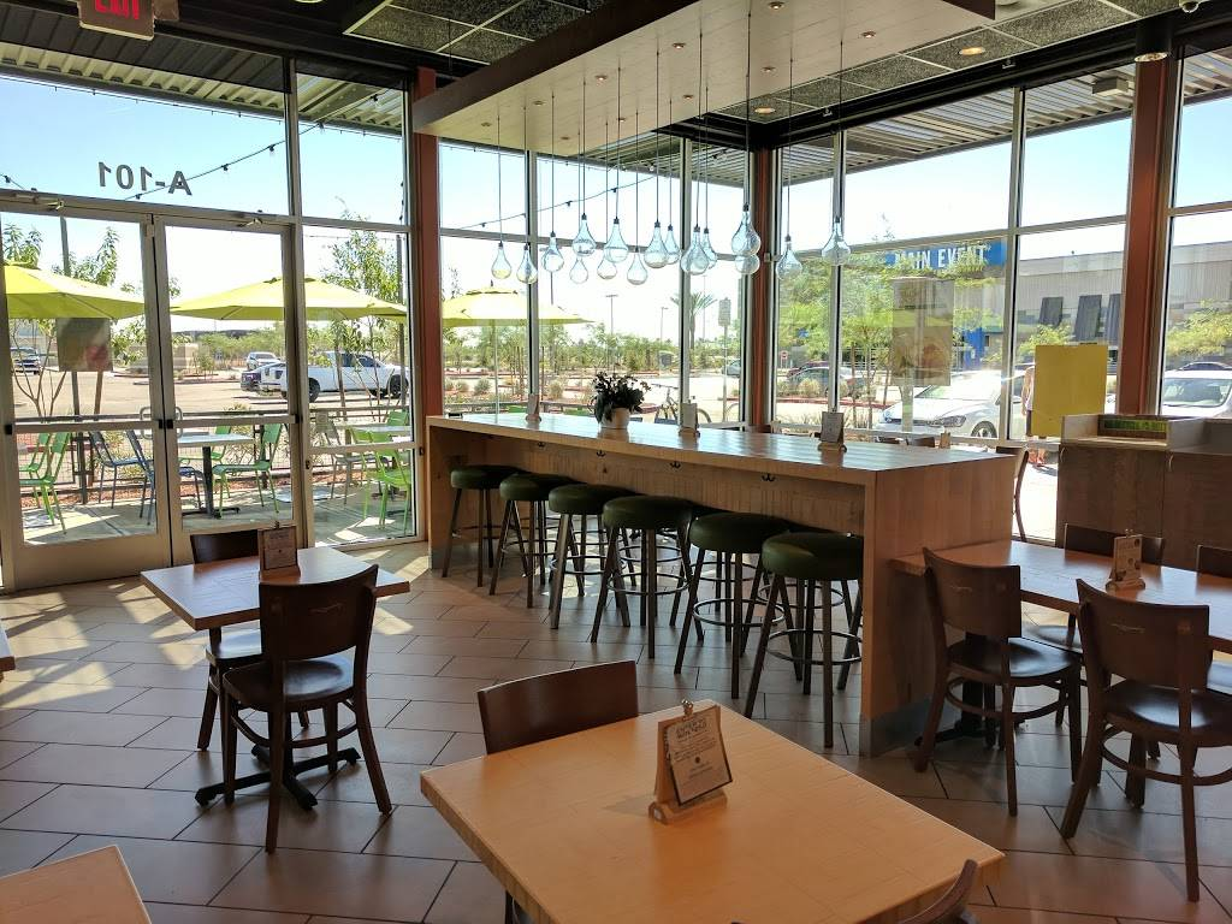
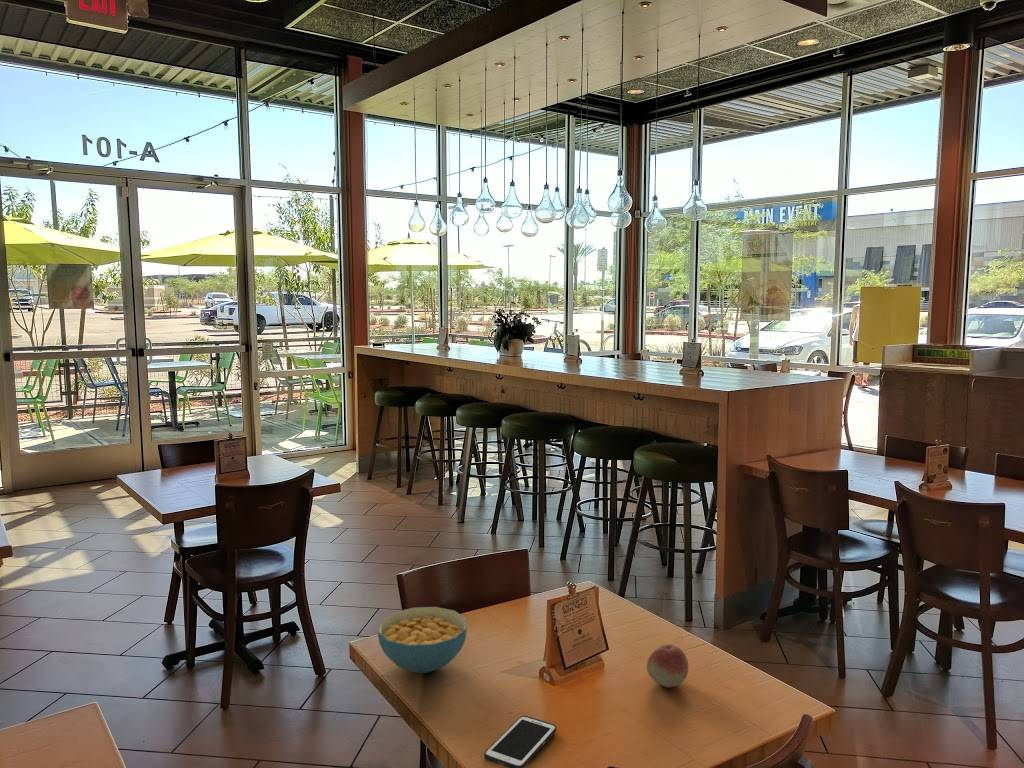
+ fruit [646,643,689,688]
+ cereal bowl [377,606,468,674]
+ cell phone [483,715,557,768]
